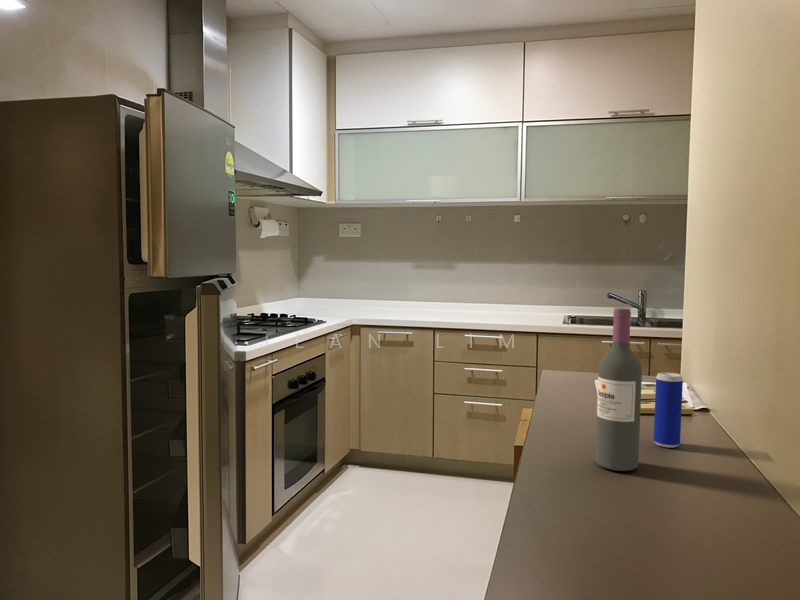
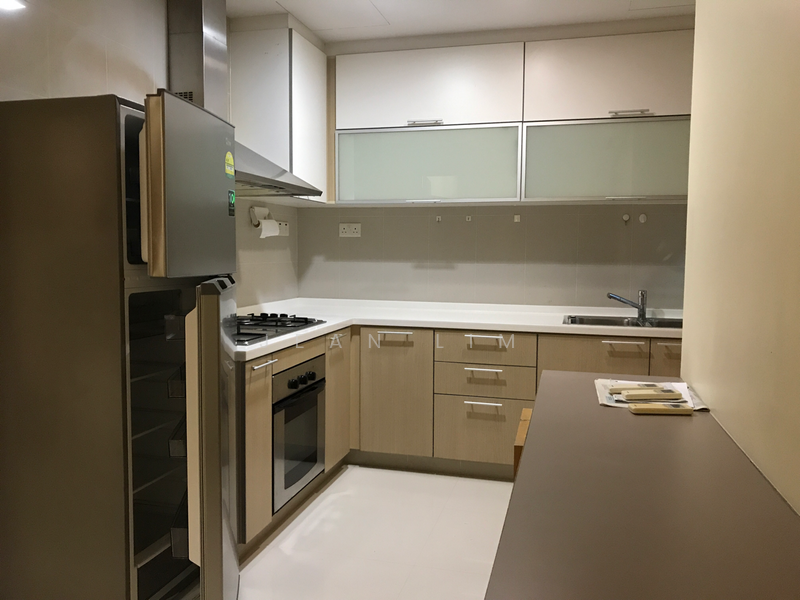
- beverage can [653,371,684,449]
- wine bottle [594,307,643,472]
